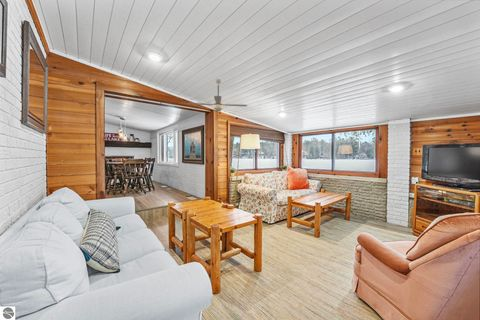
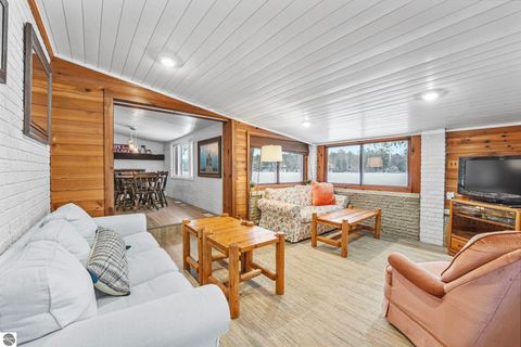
- ceiling fan [187,78,248,112]
